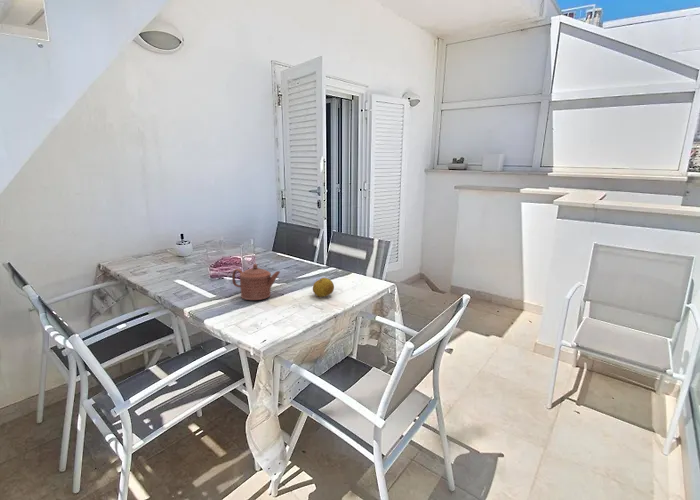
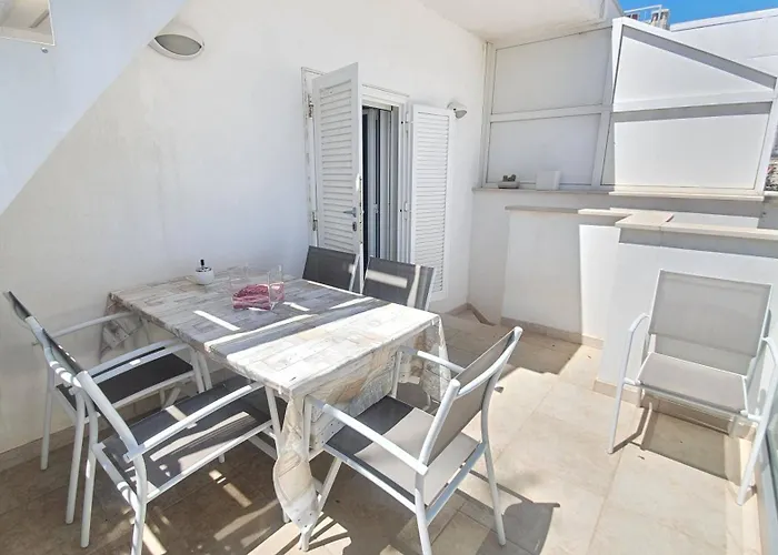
- fruit [312,277,335,298]
- teapot [231,263,281,301]
